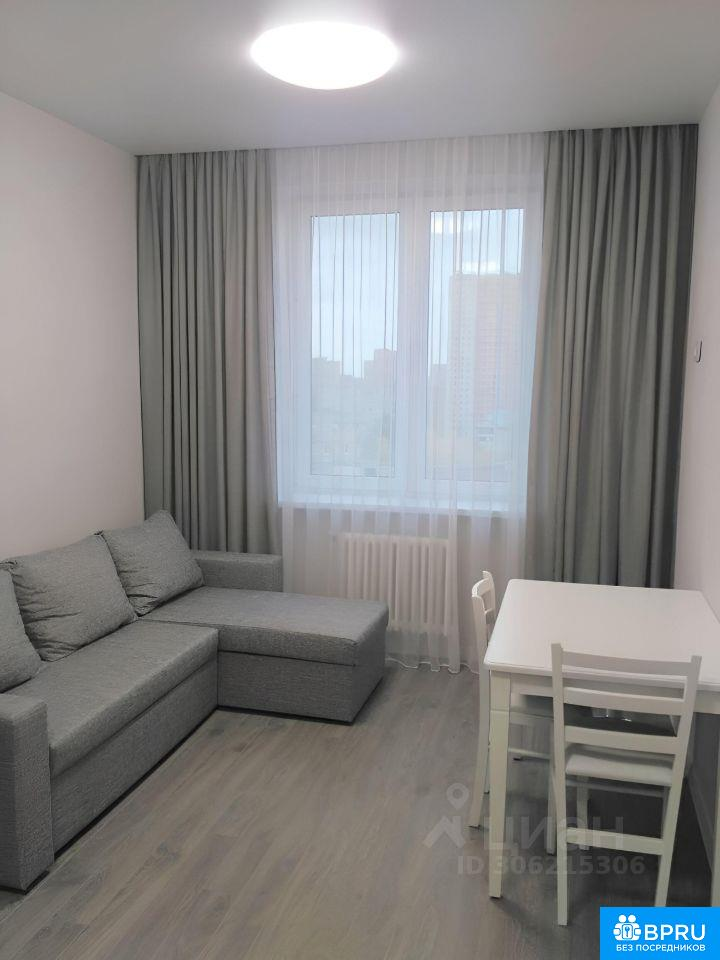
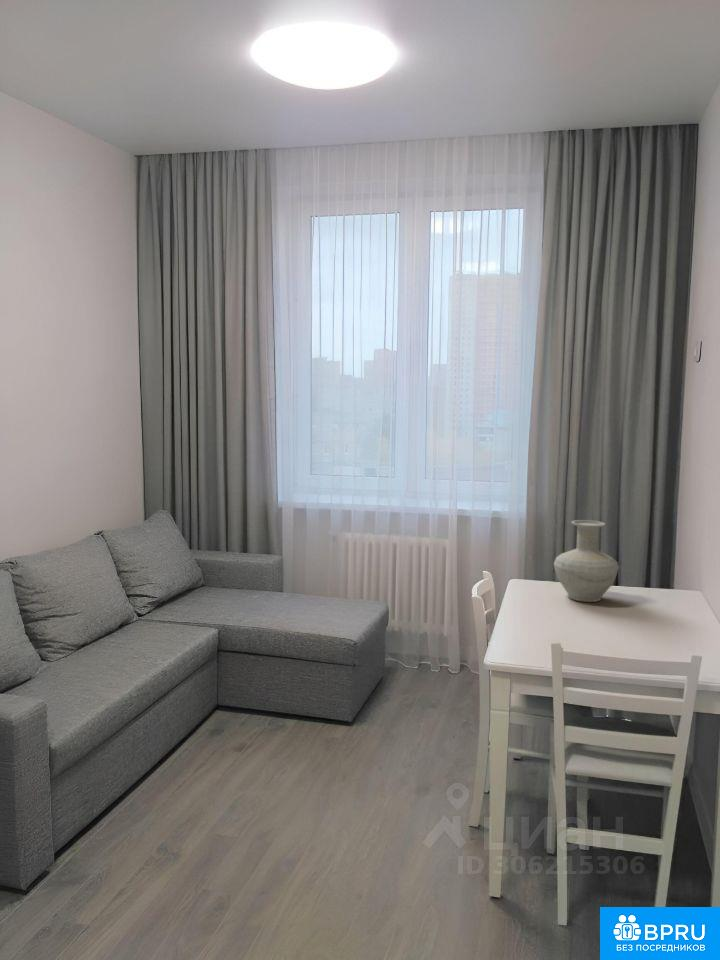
+ vase [553,519,620,603]
